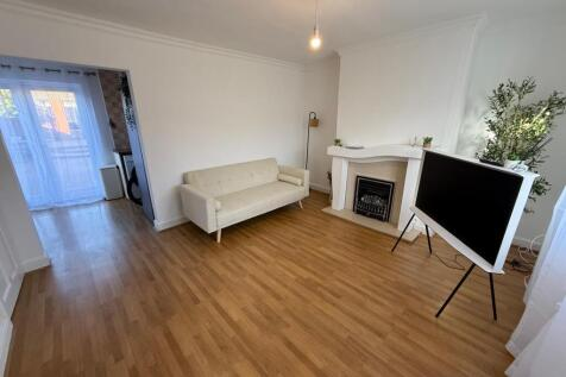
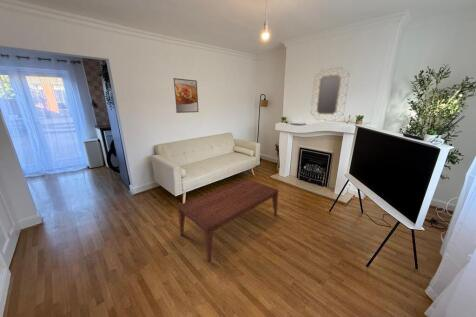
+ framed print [172,77,200,114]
+ coffee table [176,177,280,263]
+ home mirror [310,66,350,122]
